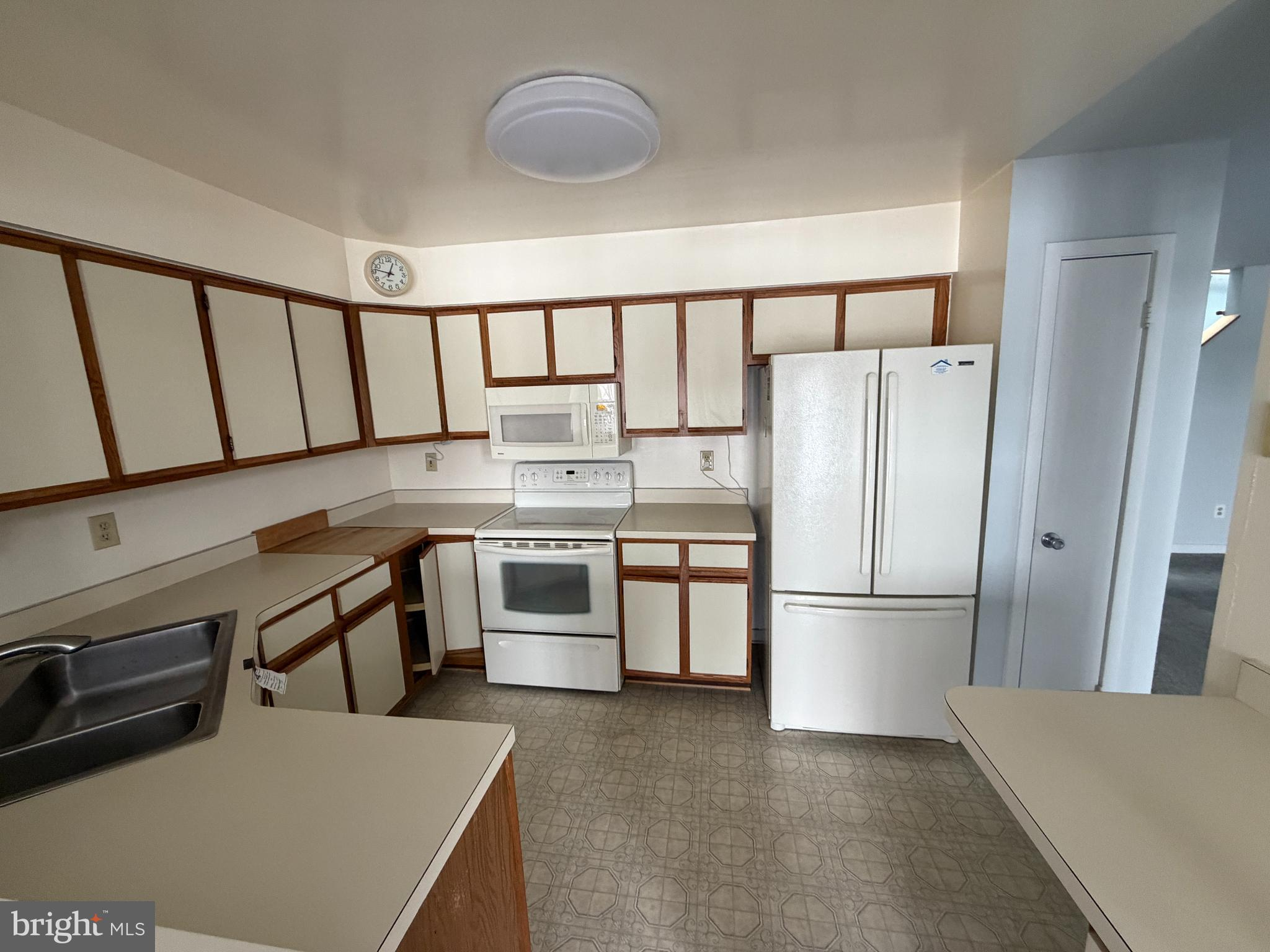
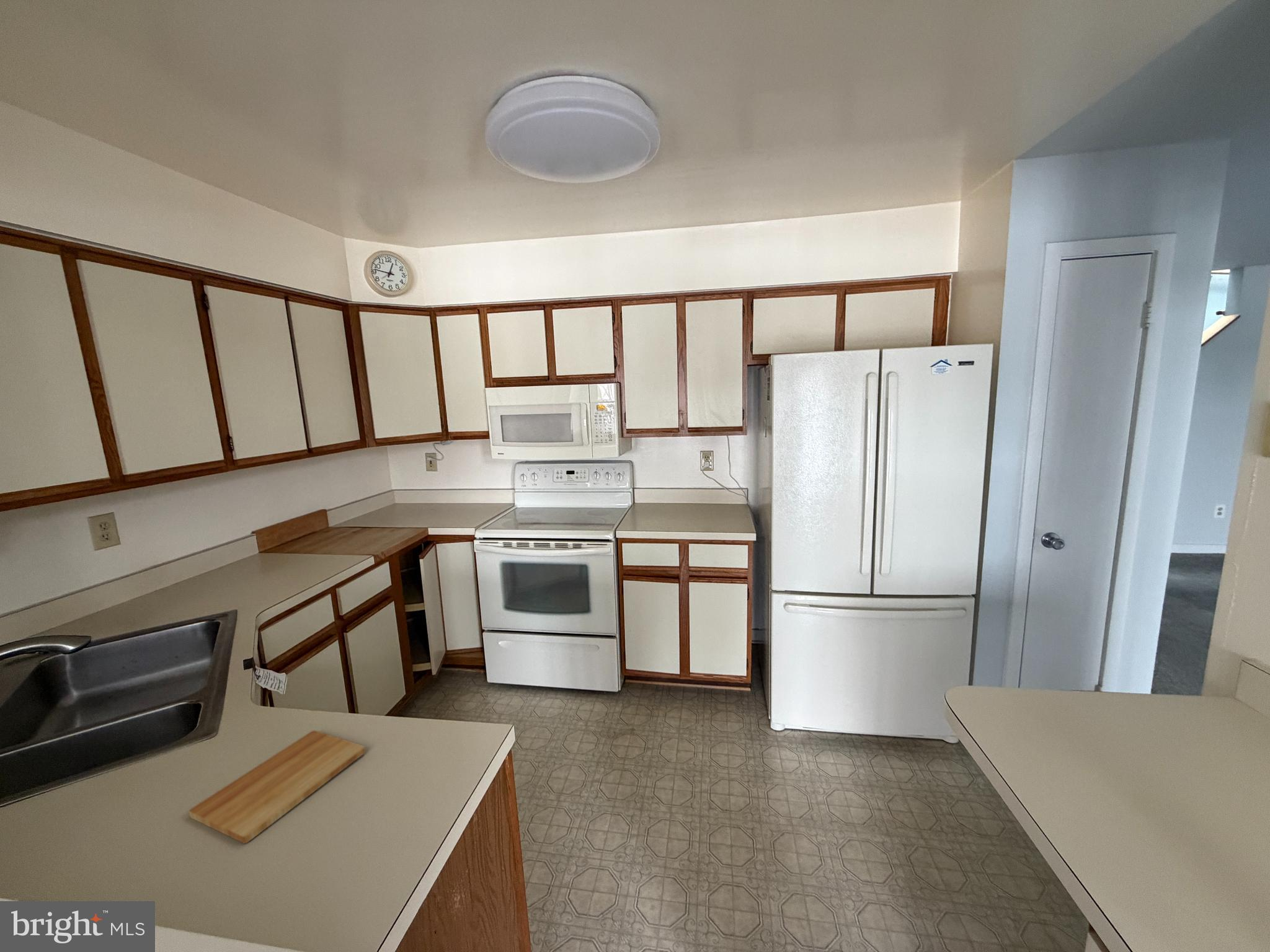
+ cutting board [189,730,366,844]
